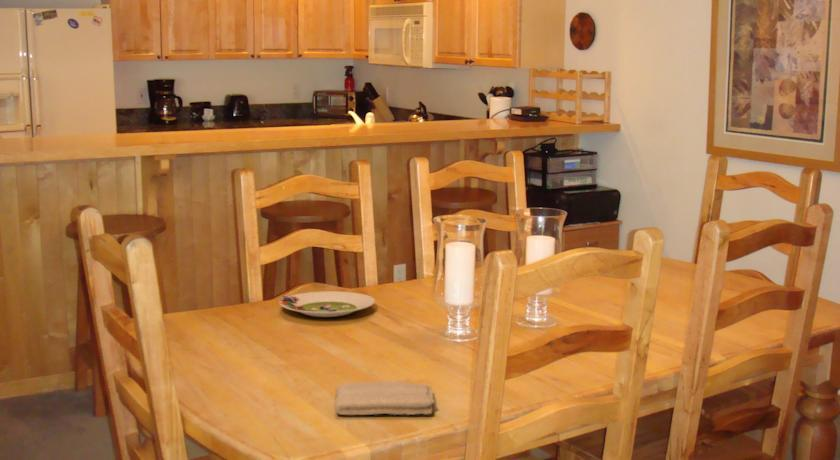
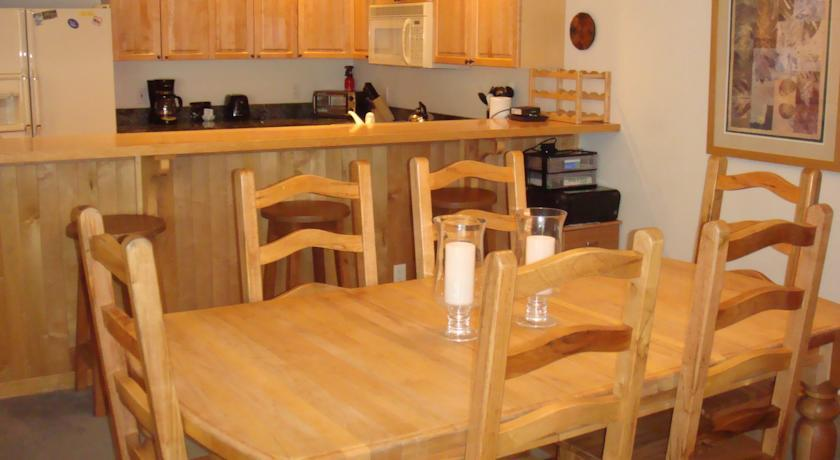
- washcloth [334,380,437,416]
- salad plate [278,290,376,318]
